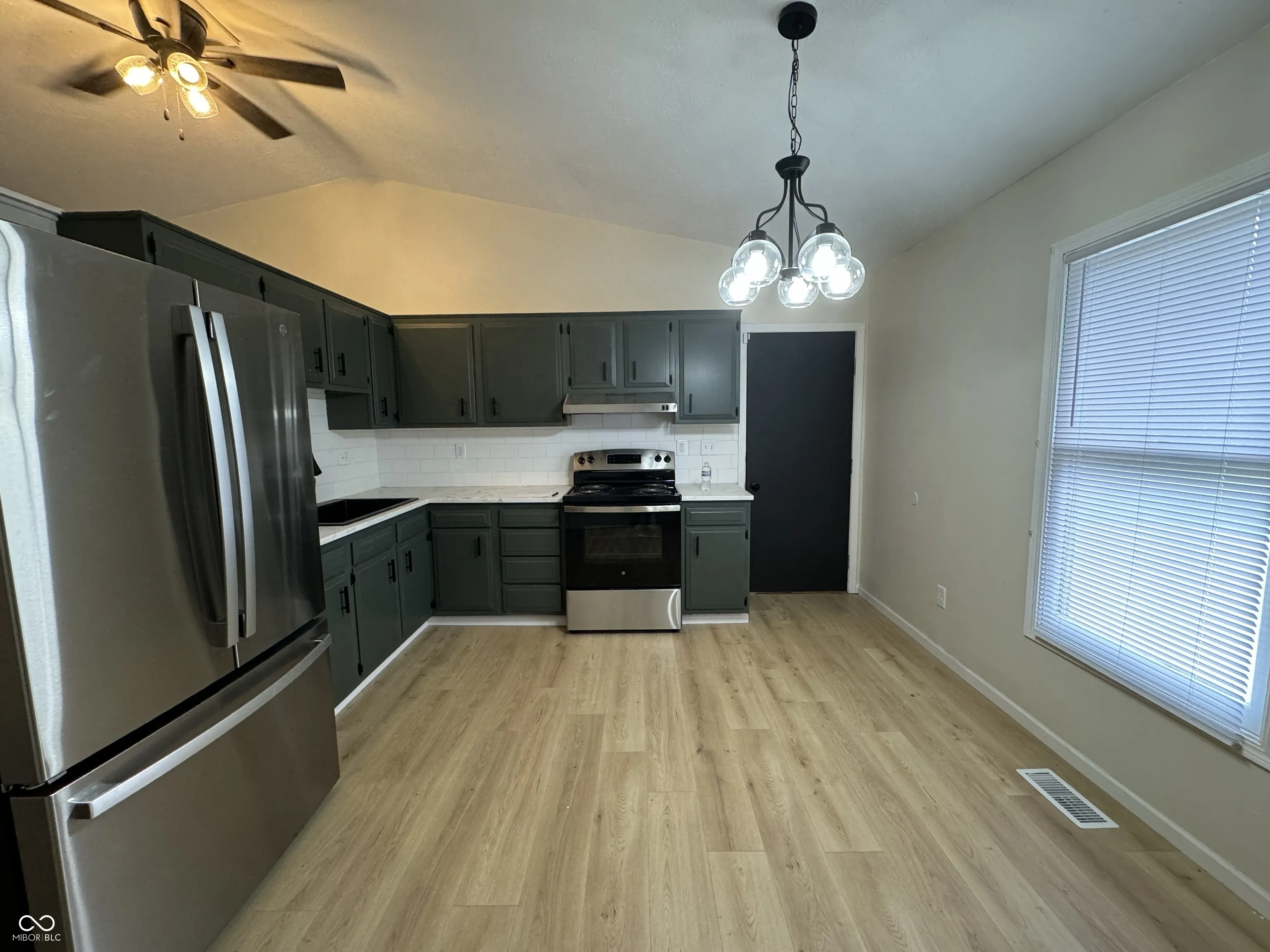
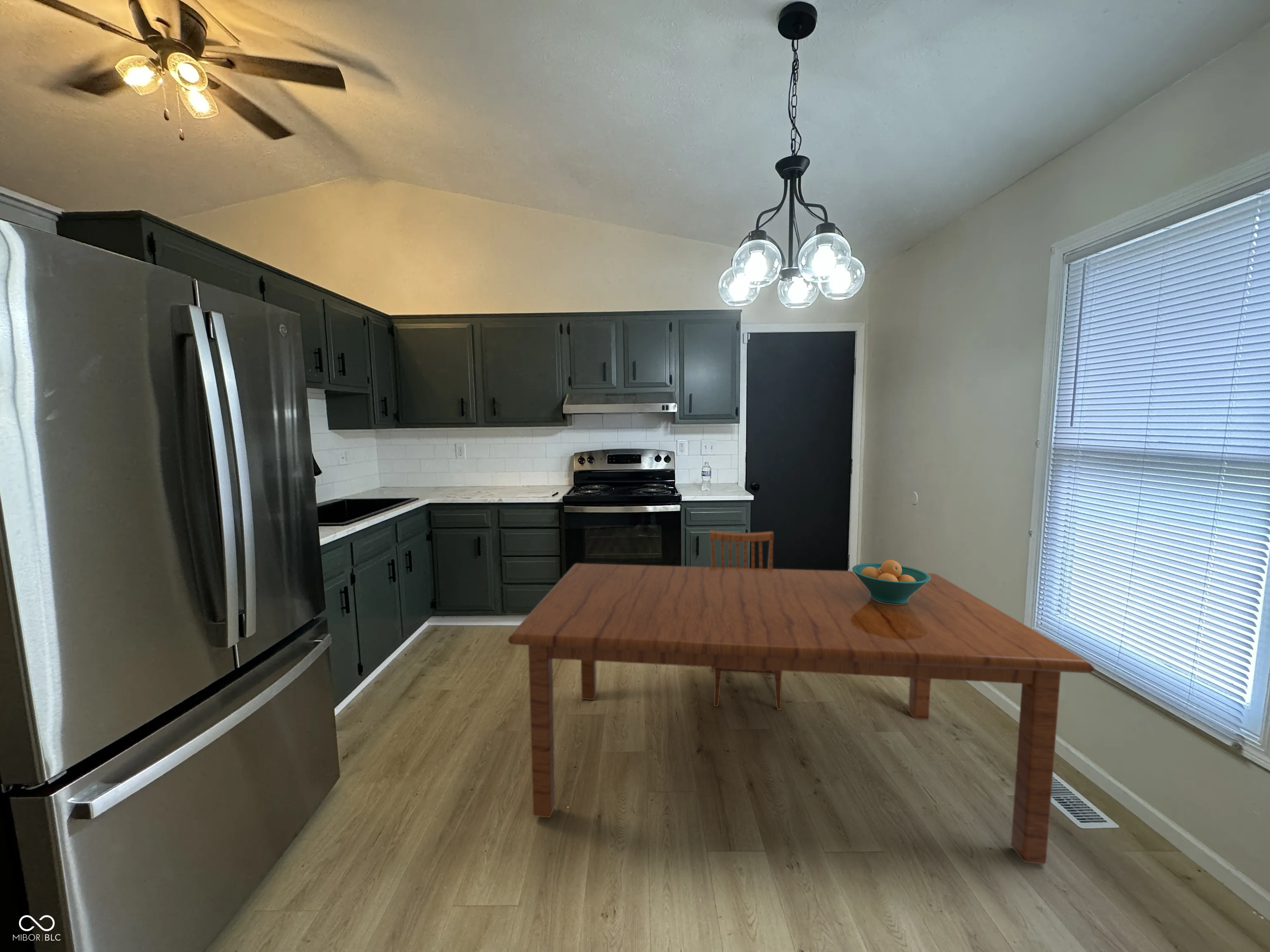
+ fruit bowl [852,559,930,604]
+ dining table [507,530,1095,865]
